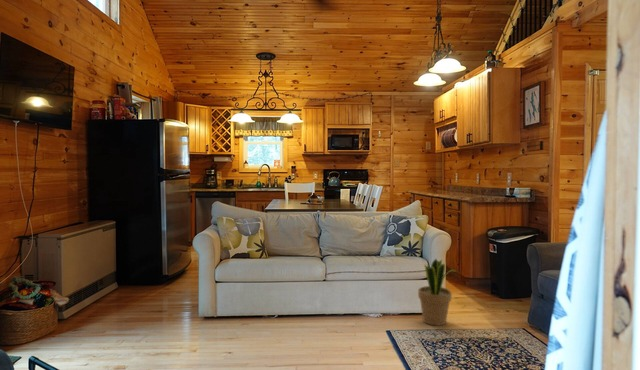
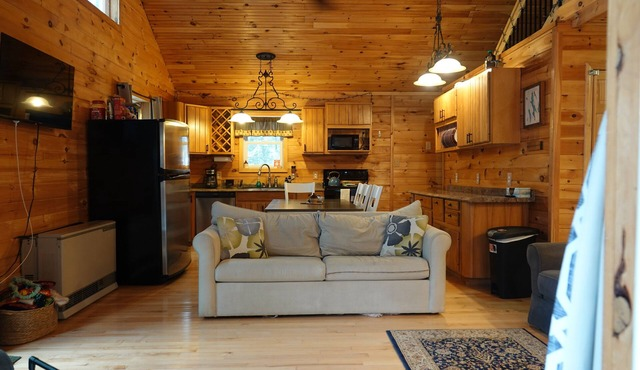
- potted plant [417,258,458,327]
